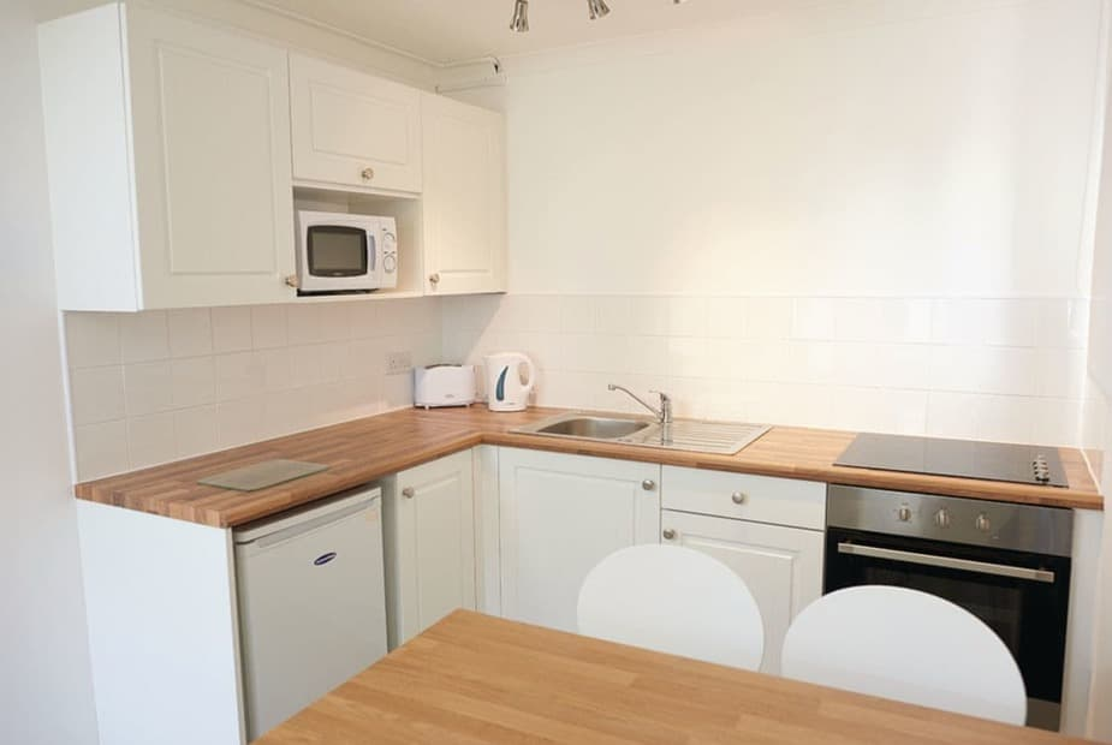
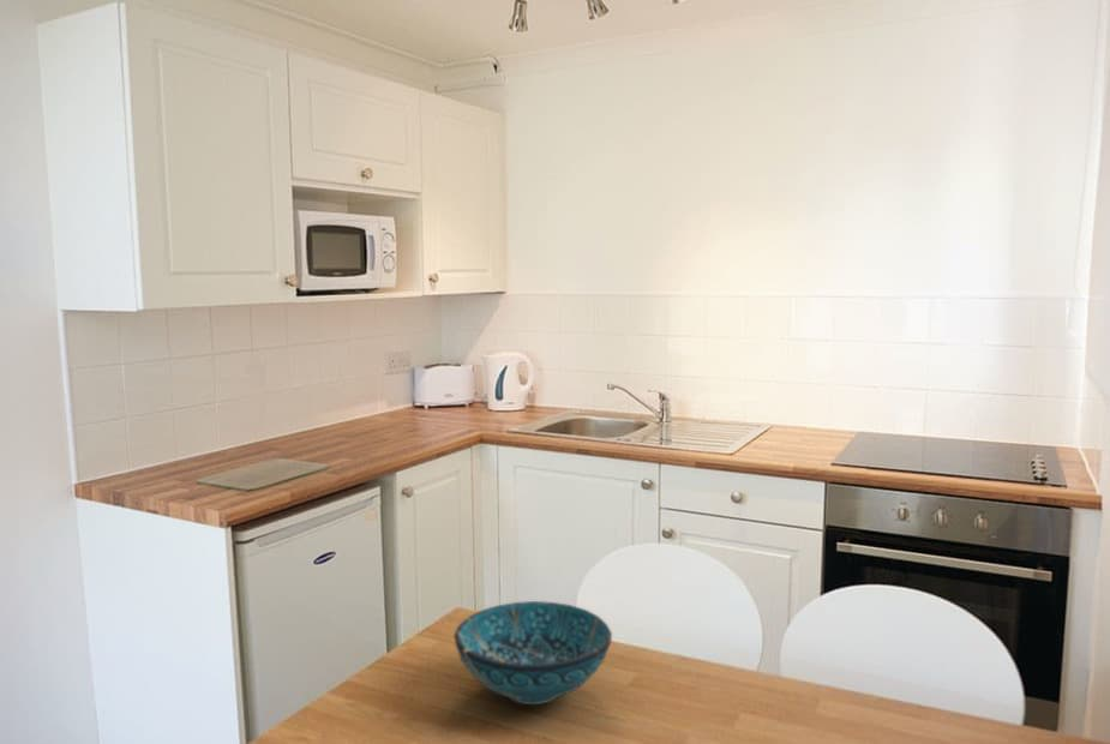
+ decorative bowl [452,600,613,706]
